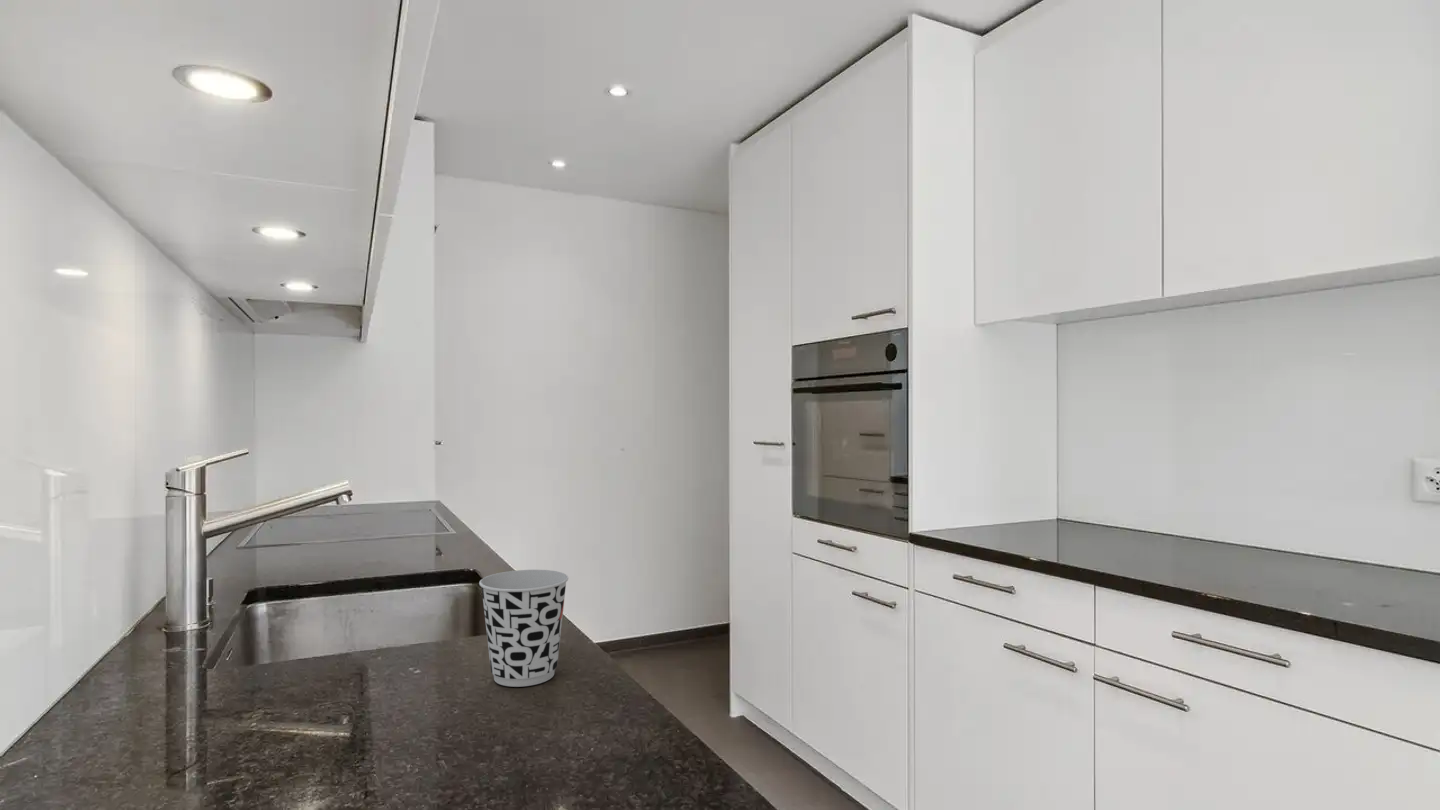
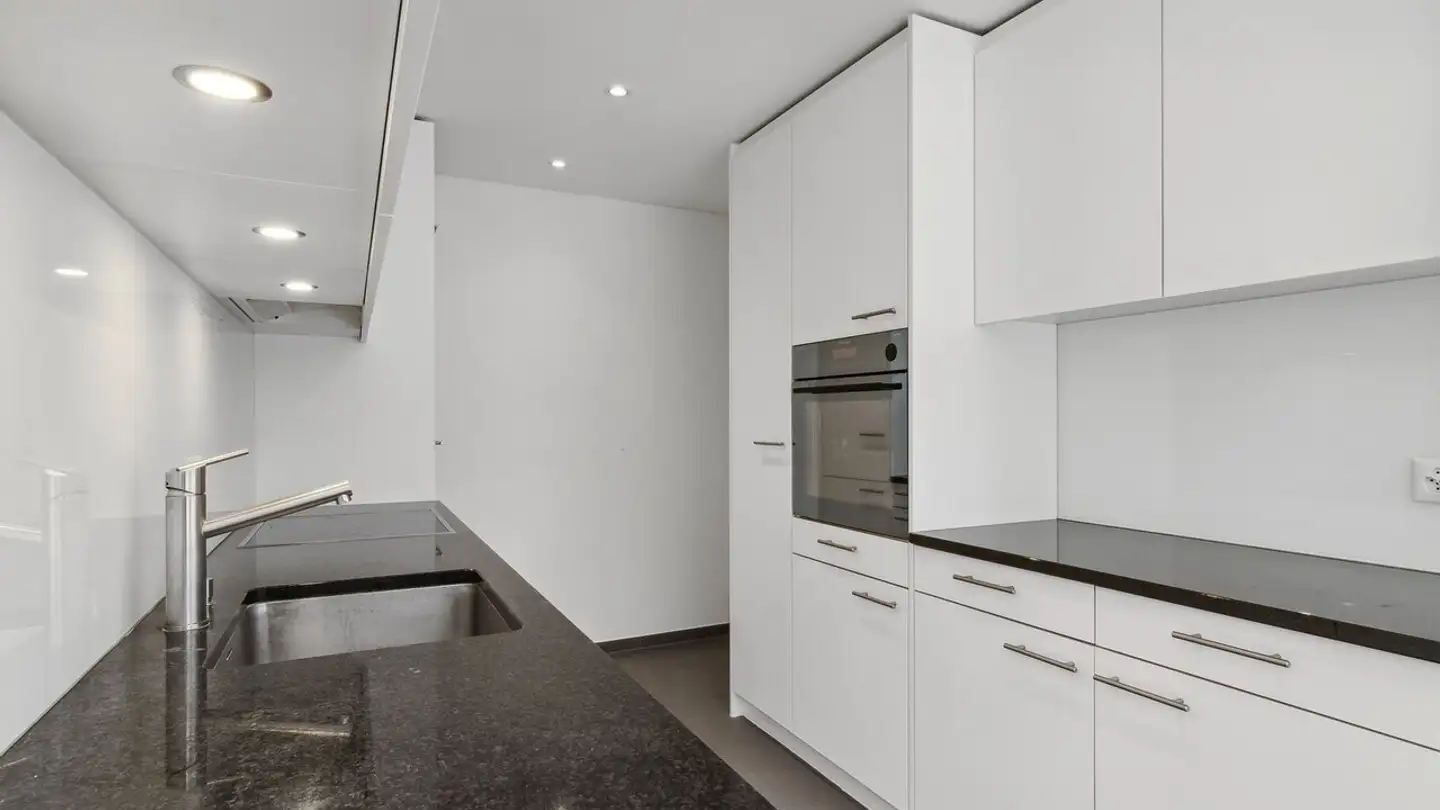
- cup [478,569,569,688]
